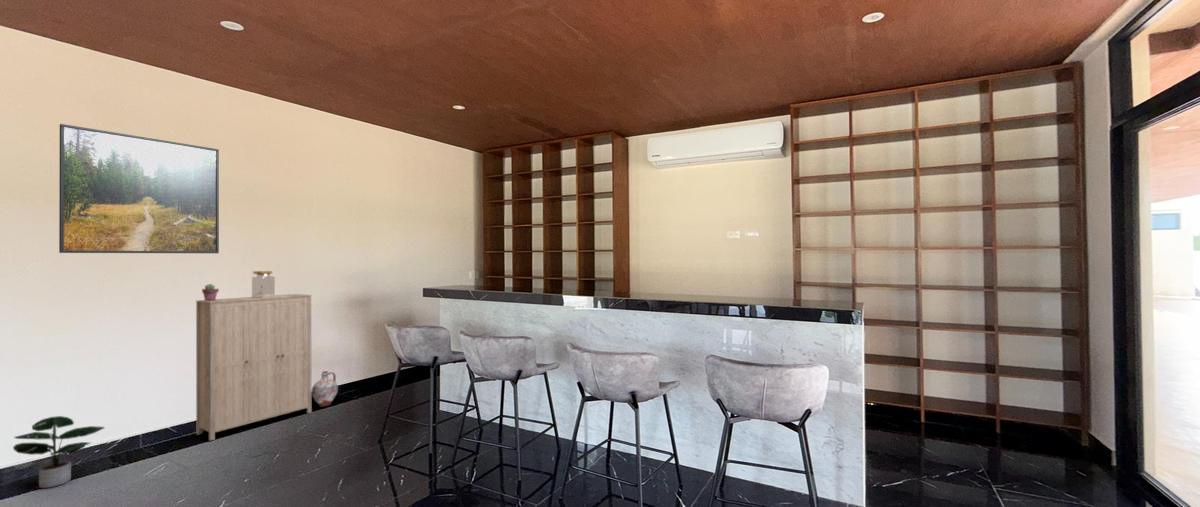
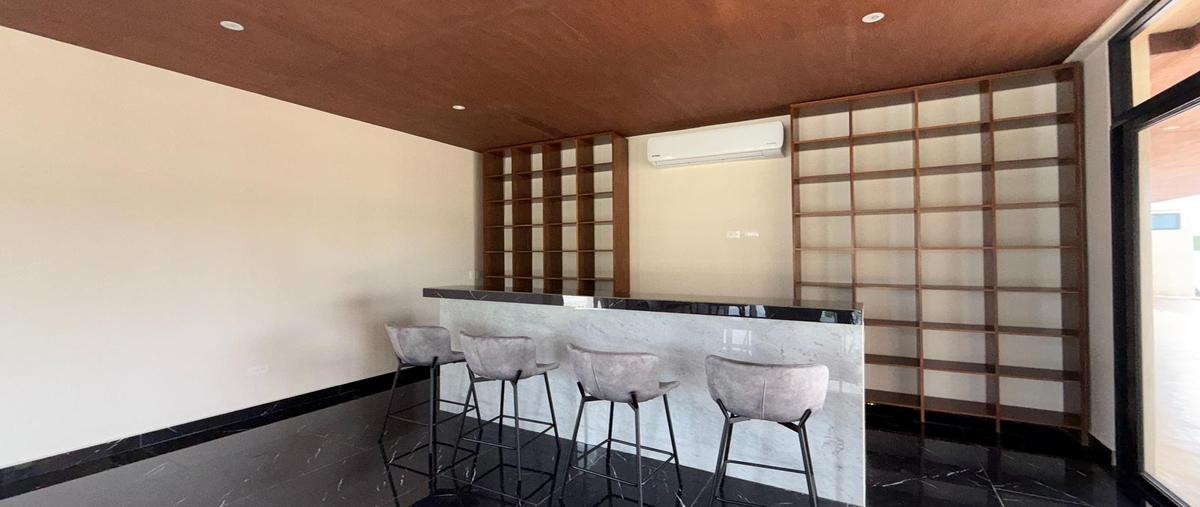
- decorative jar [251,270,276,298]
- potted succulent [201,283,220,301]
- cabinet [195,293,313,442]
- potted plant [12,415,106,489]
- ceramic jug [311,370,339,407]
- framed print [58,123,220,254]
